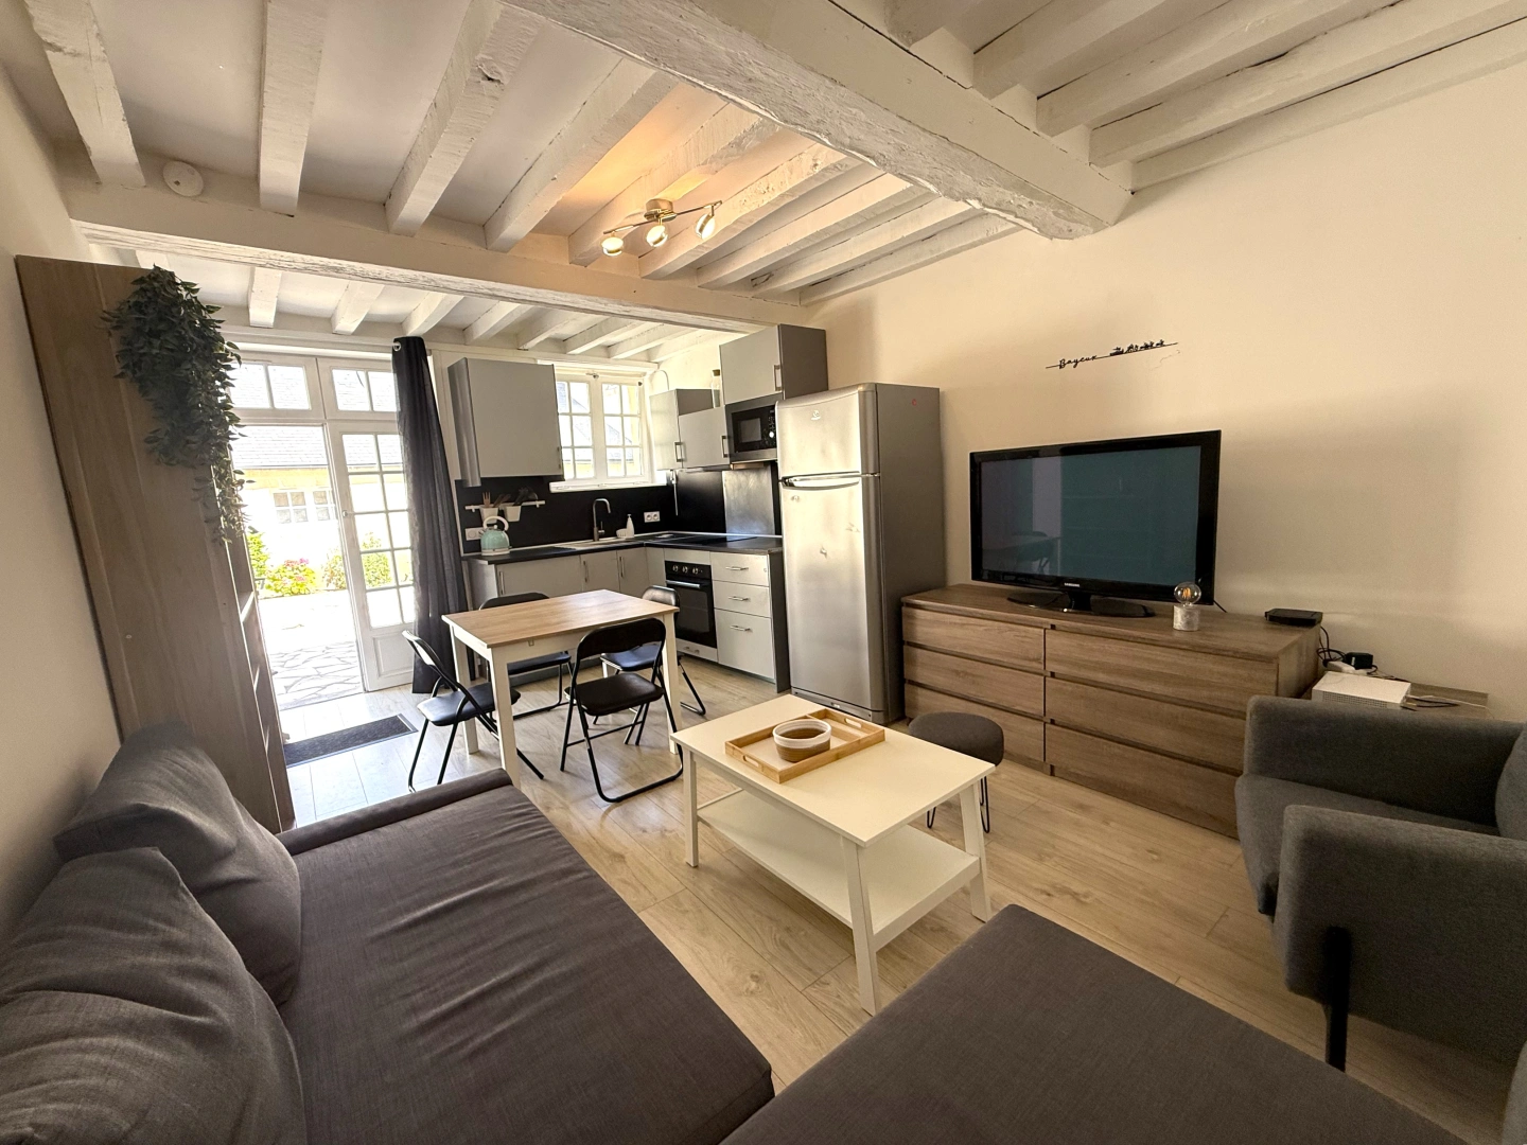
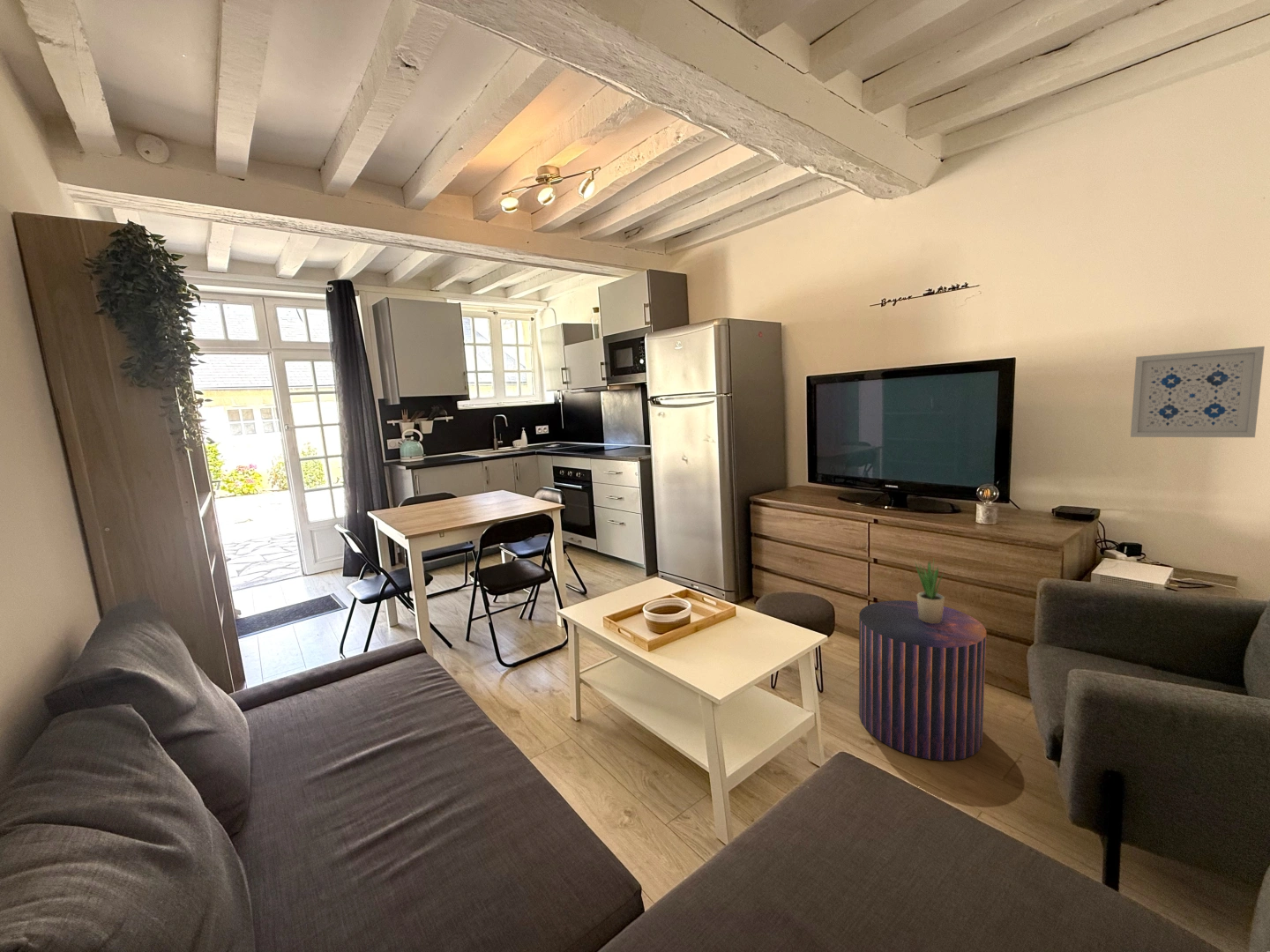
+ potted plant [914,559,945,623]
+ stool [858,599,987,762]
+ wall art [1130,346,1266,438]
